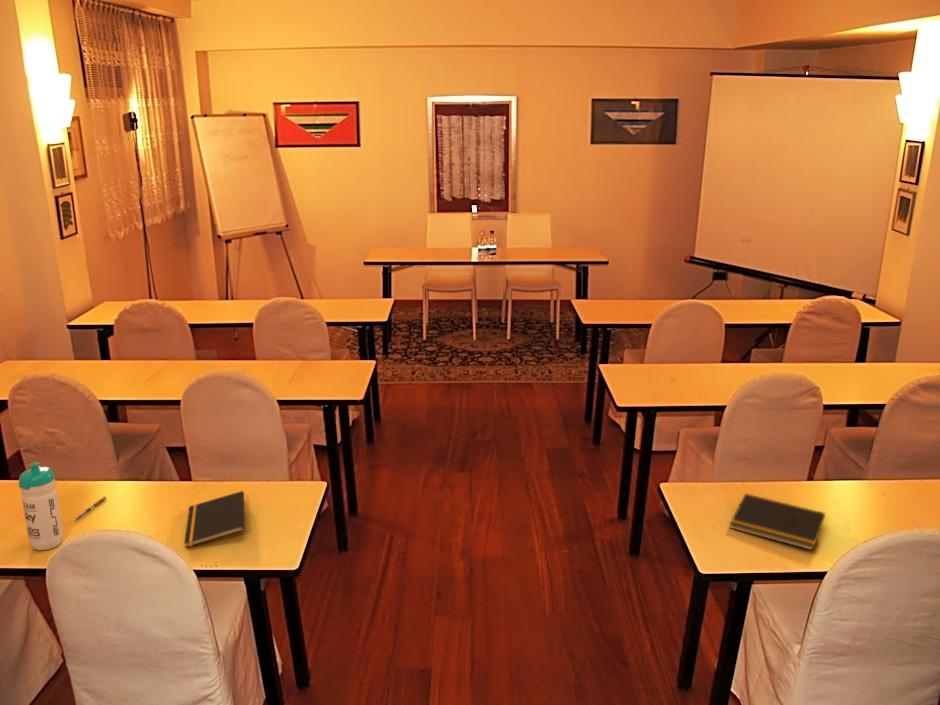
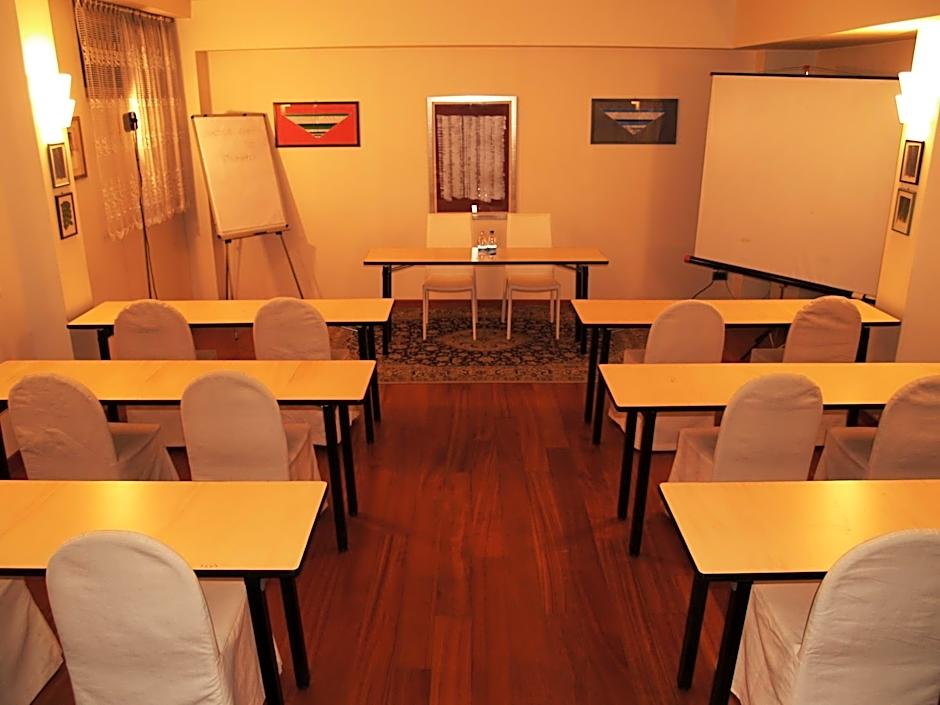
- pen [73,496,107,521]
- notepad [729,493,826,551]
- notepad [183,490,245,548]
- water bottle [18,461,64,551]
